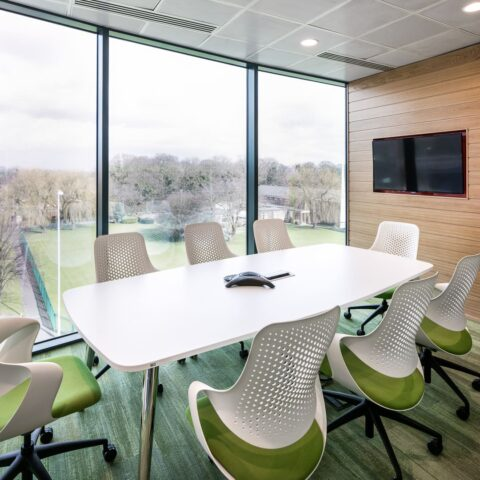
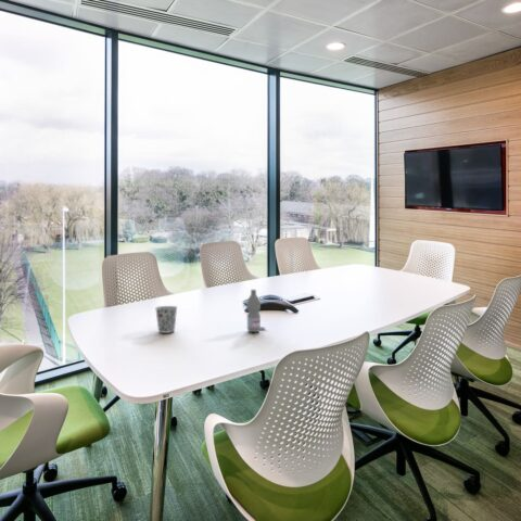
+ water bottle [245,289,266,333]
+ cup [154,305,178,334]
